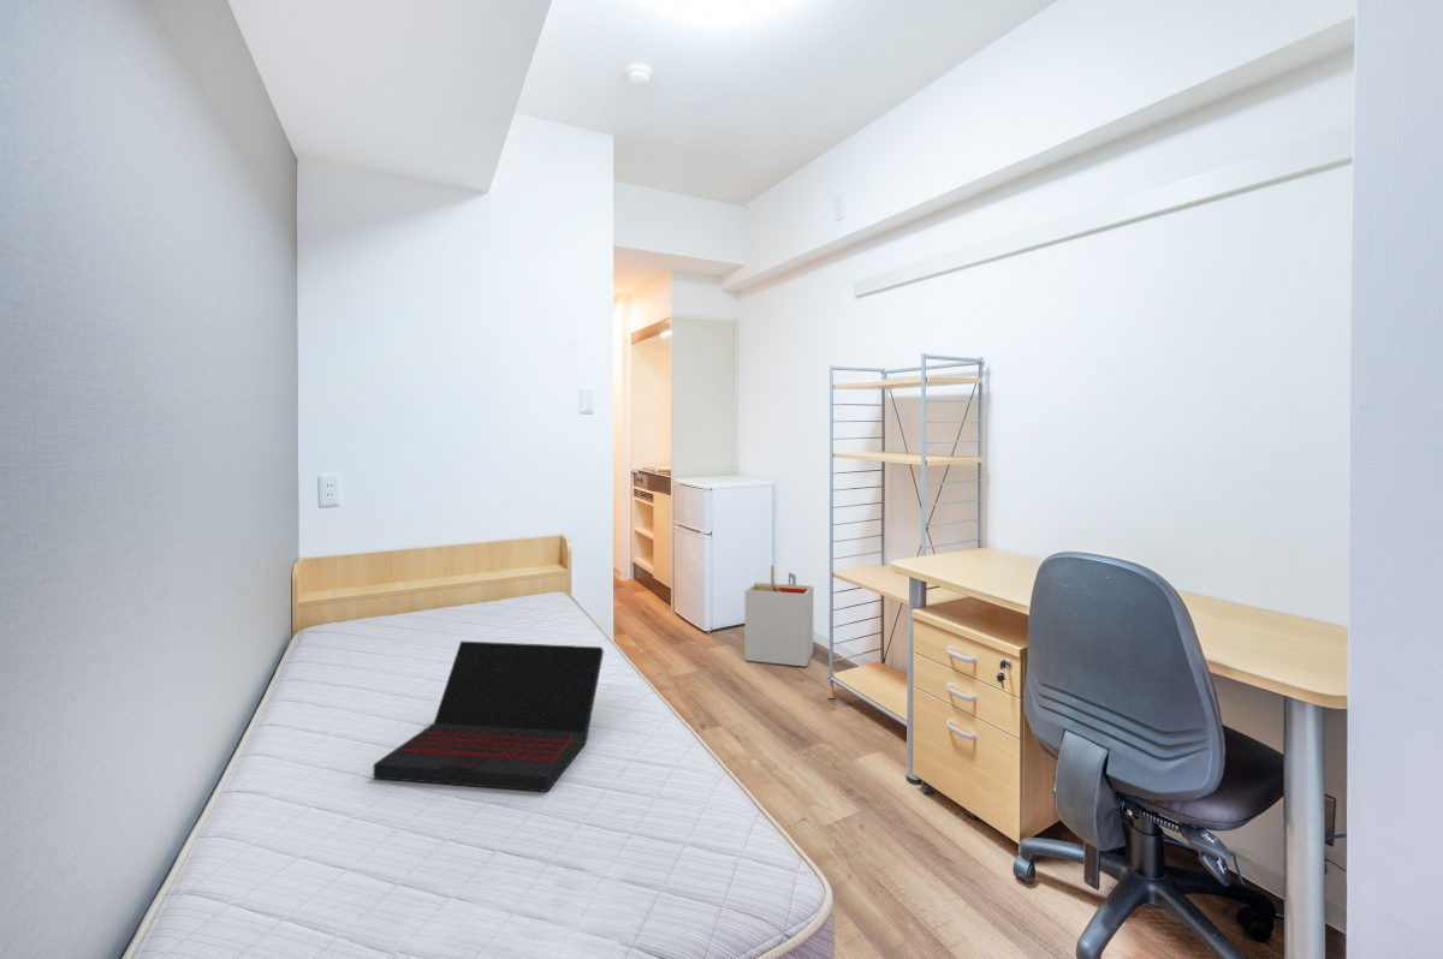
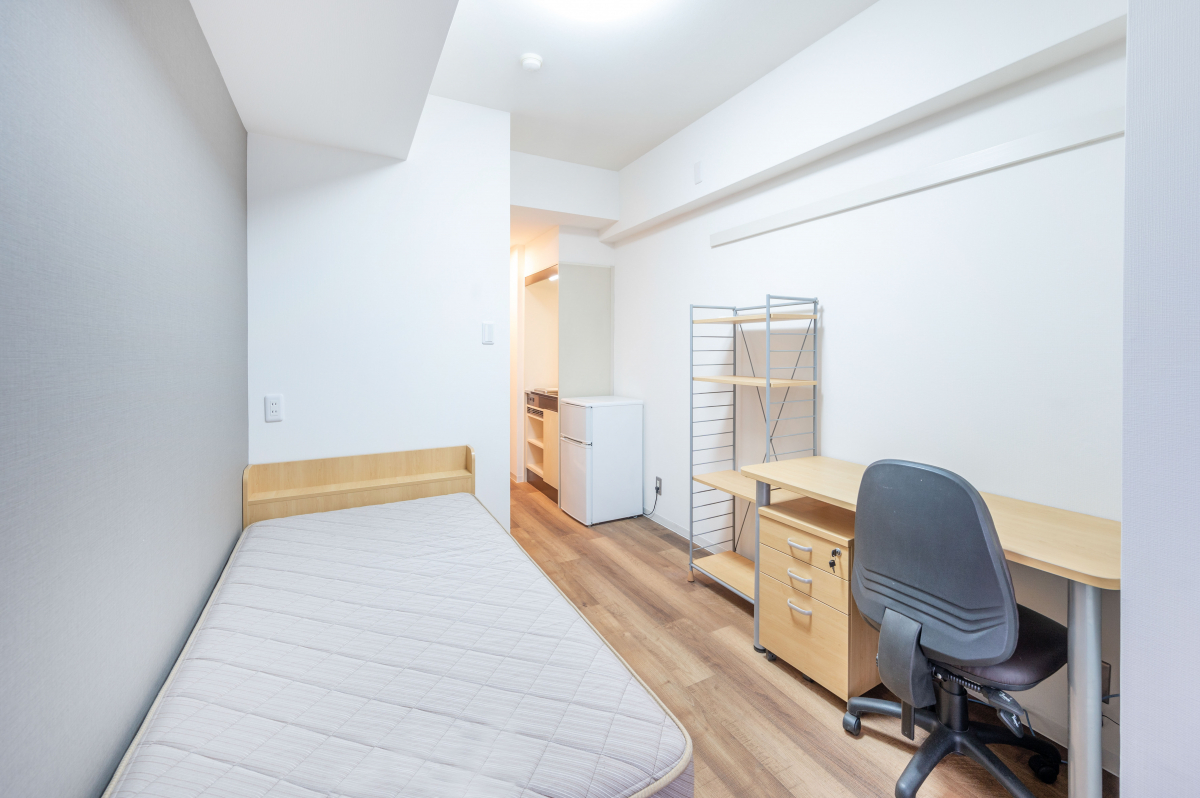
- laptop [373,641,605,793]
- storage bin [743,565,814,667]
